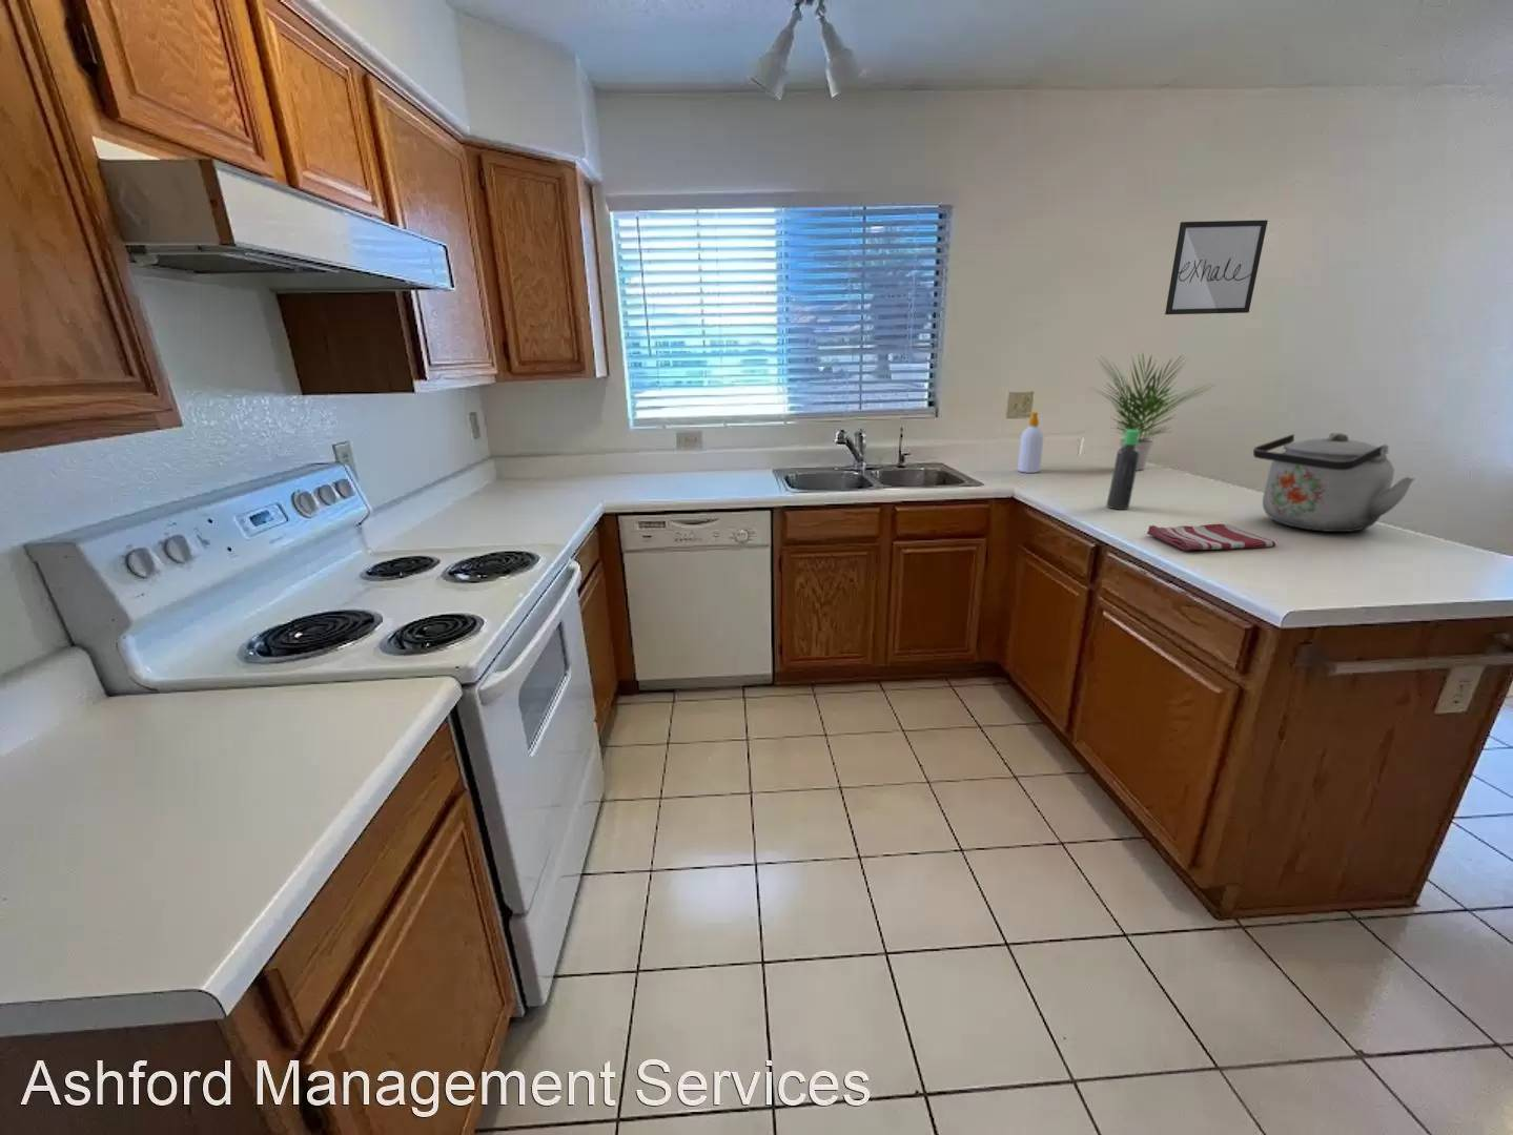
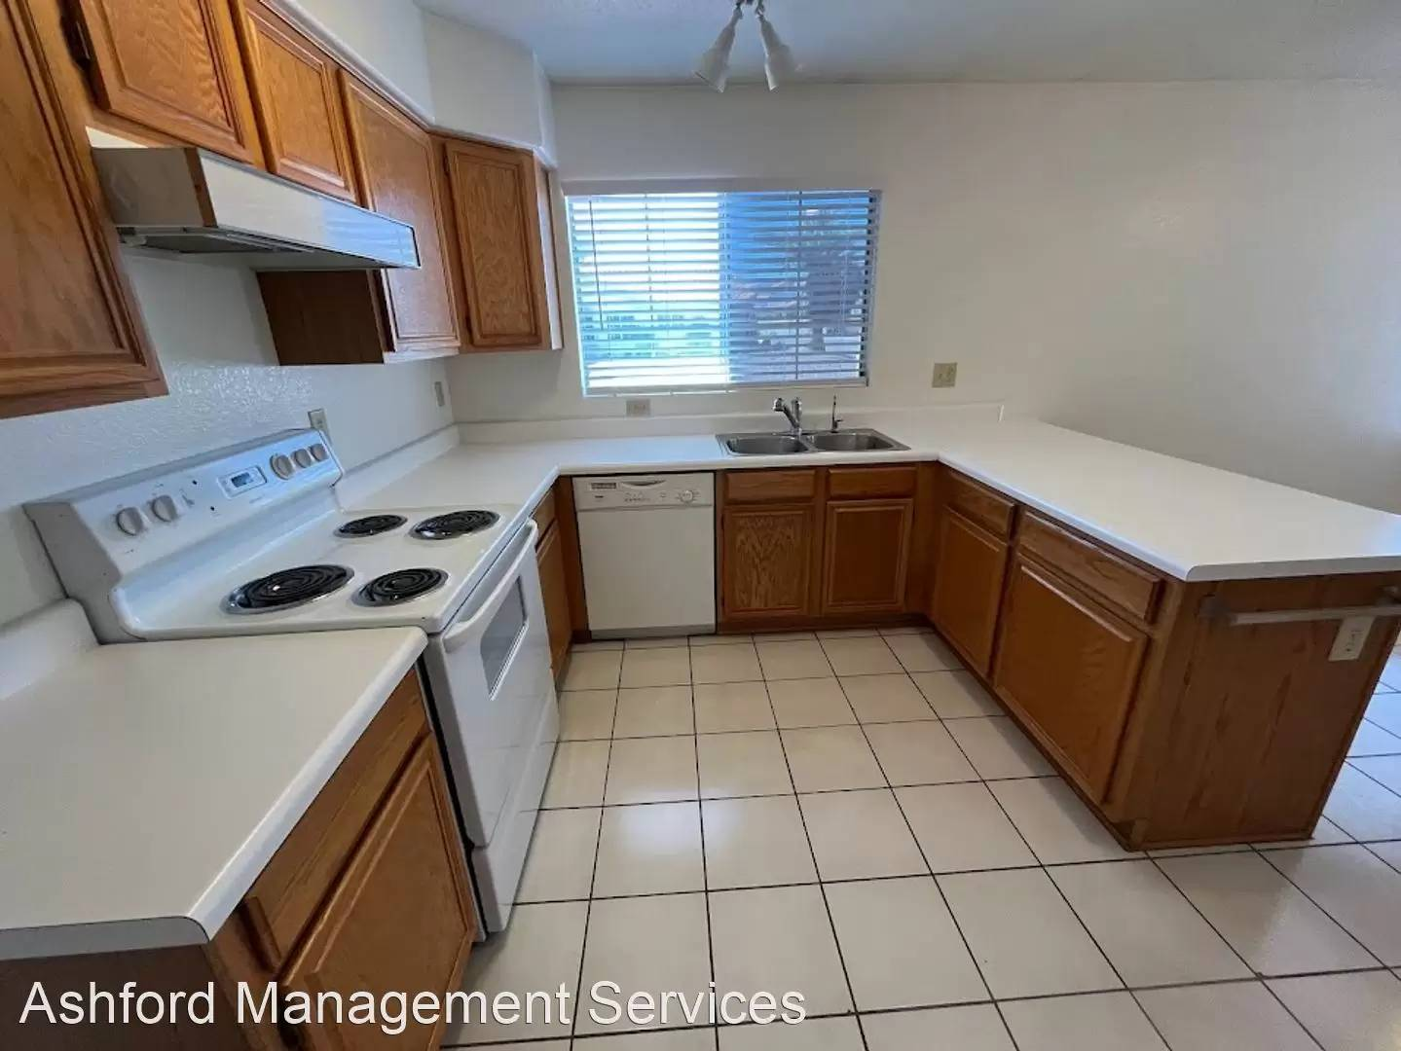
- kettle [1252,432,1416,533]
- dish towel [1146,523,1277,551]
- soap bottle [1017,411,1046,475]
- potted plant [1089,351,1215,472]
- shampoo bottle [1106,429,1140,510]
- wall art [1164,218,1269,315]
